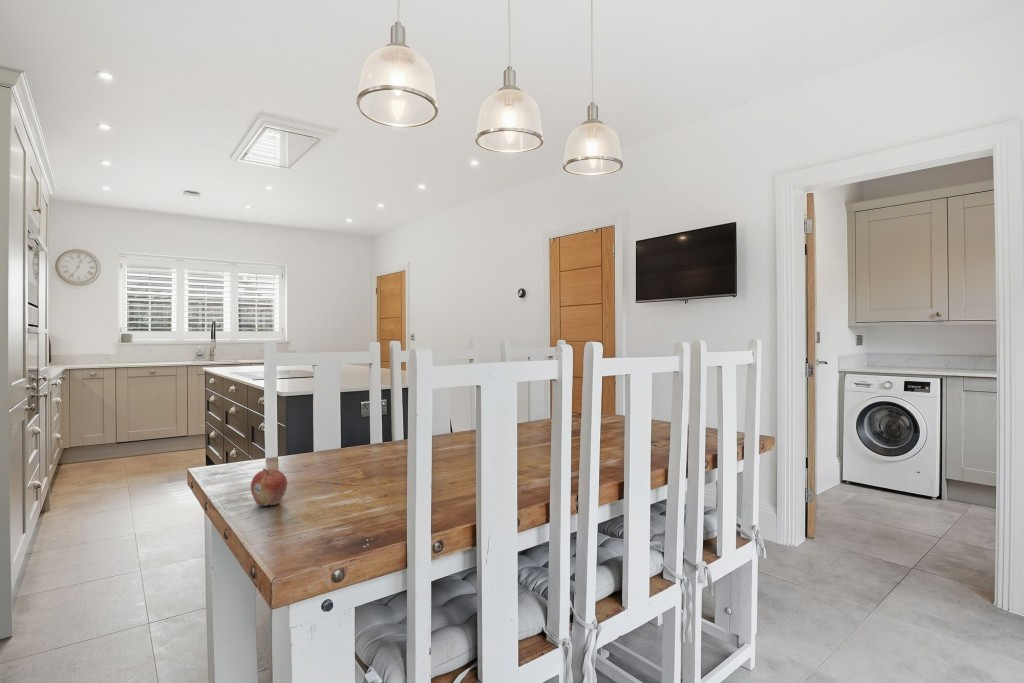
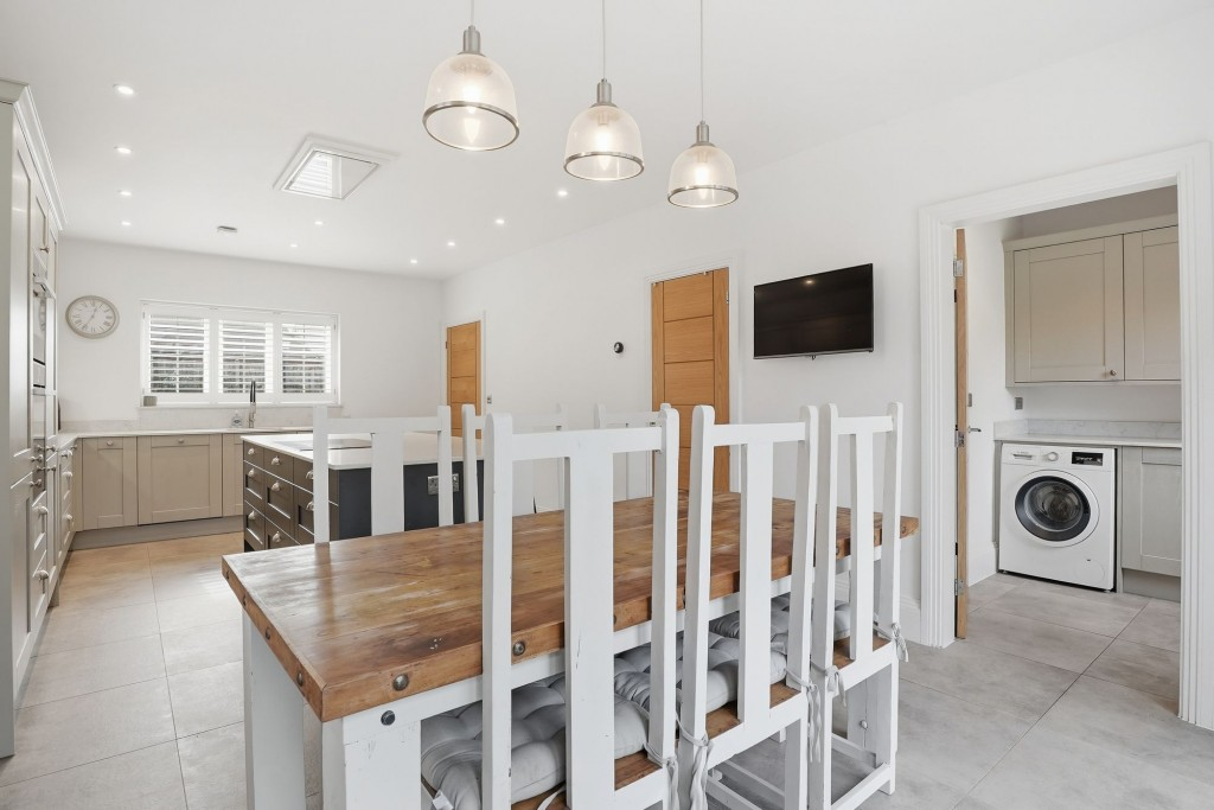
- fruit [250,467,288,507]
